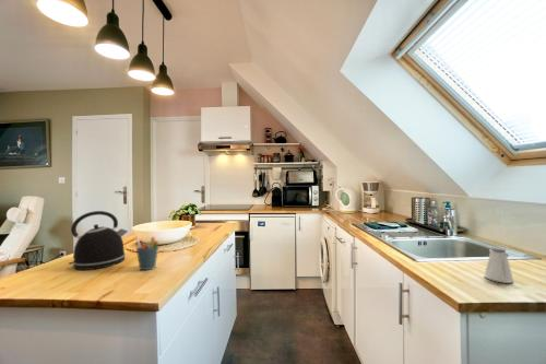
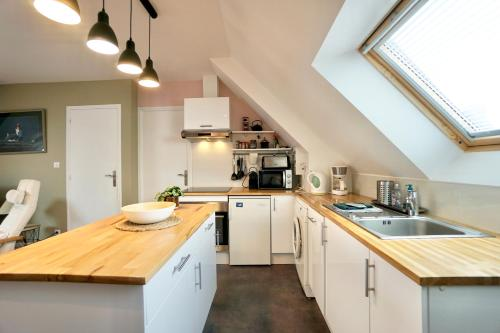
- pen holder [134,235,159,271]
- saltshaker [483,246,514,284]
- kettle [68,210,129,271]
